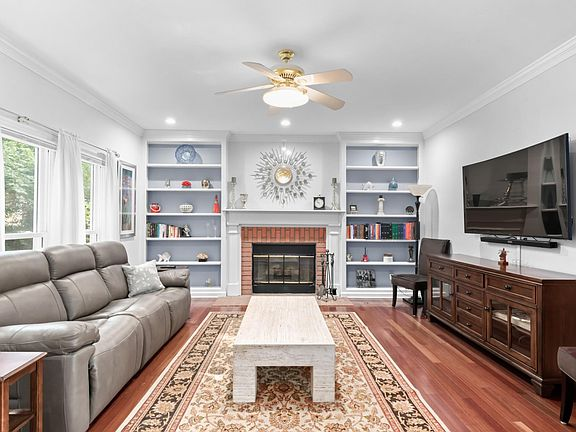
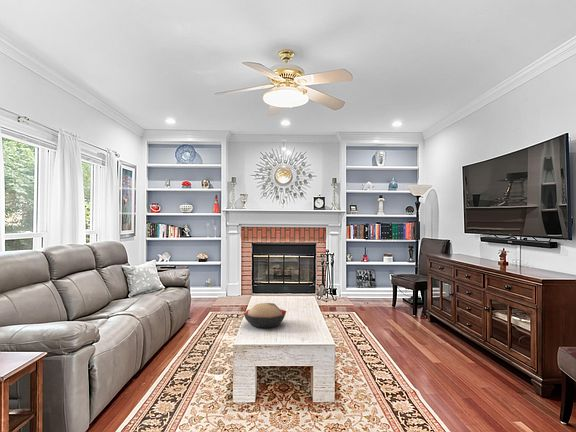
+ decorative bowl [243,302,287,329]
